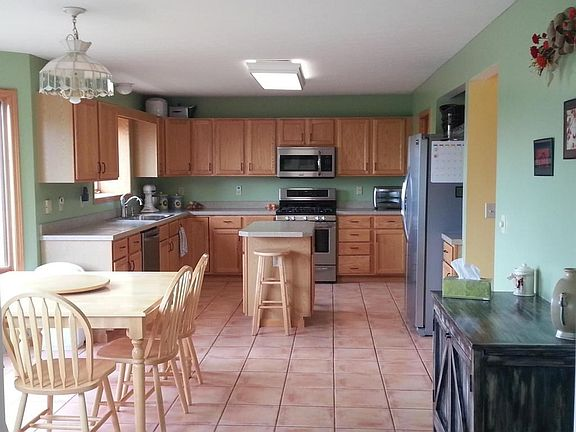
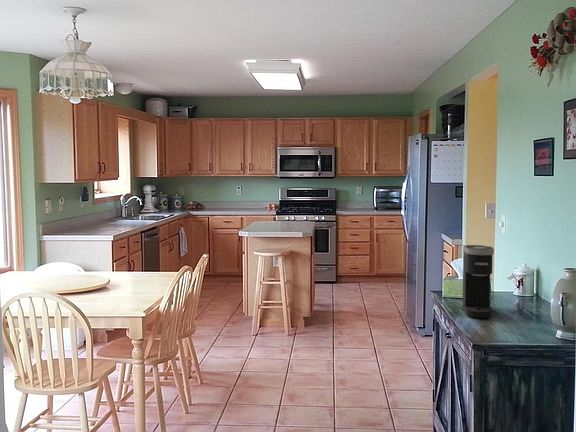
+ coffee maker [462,244,495,319]
